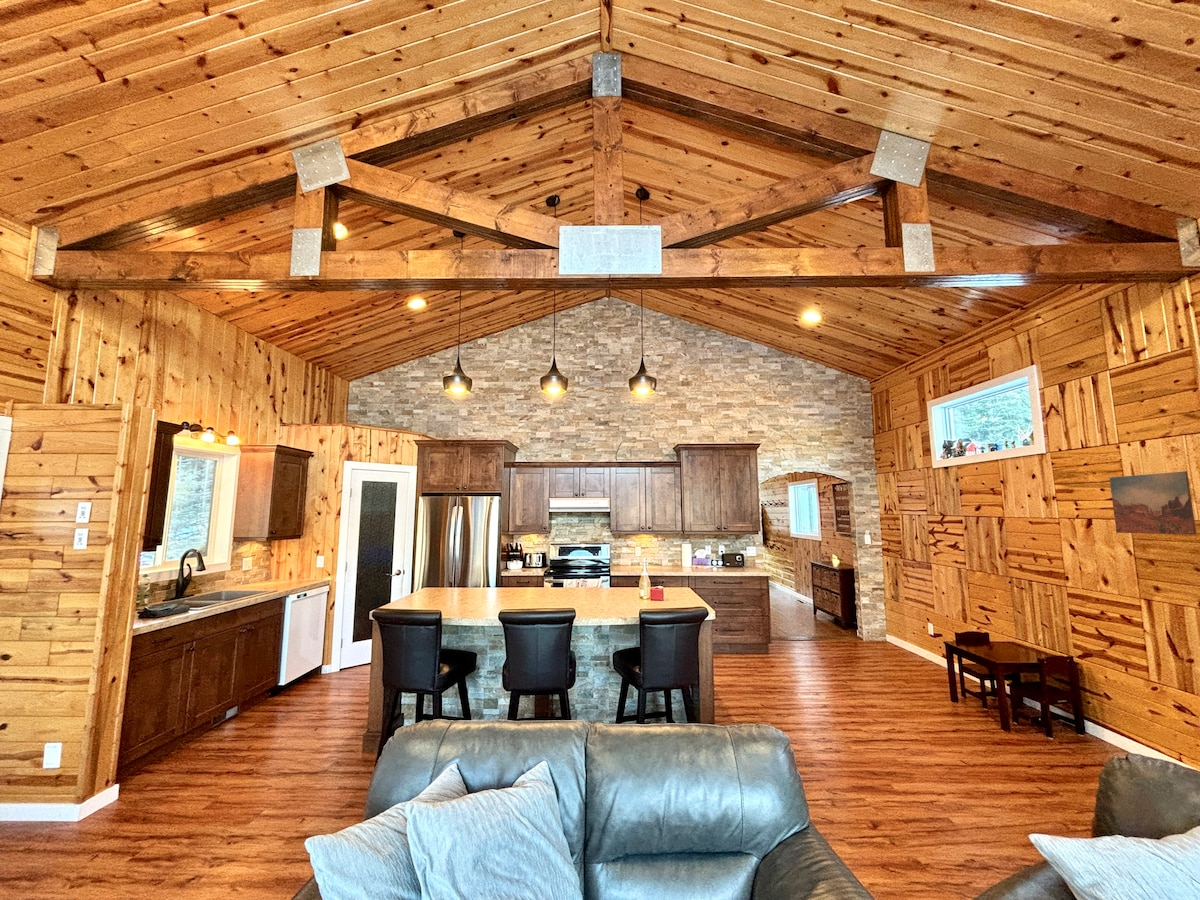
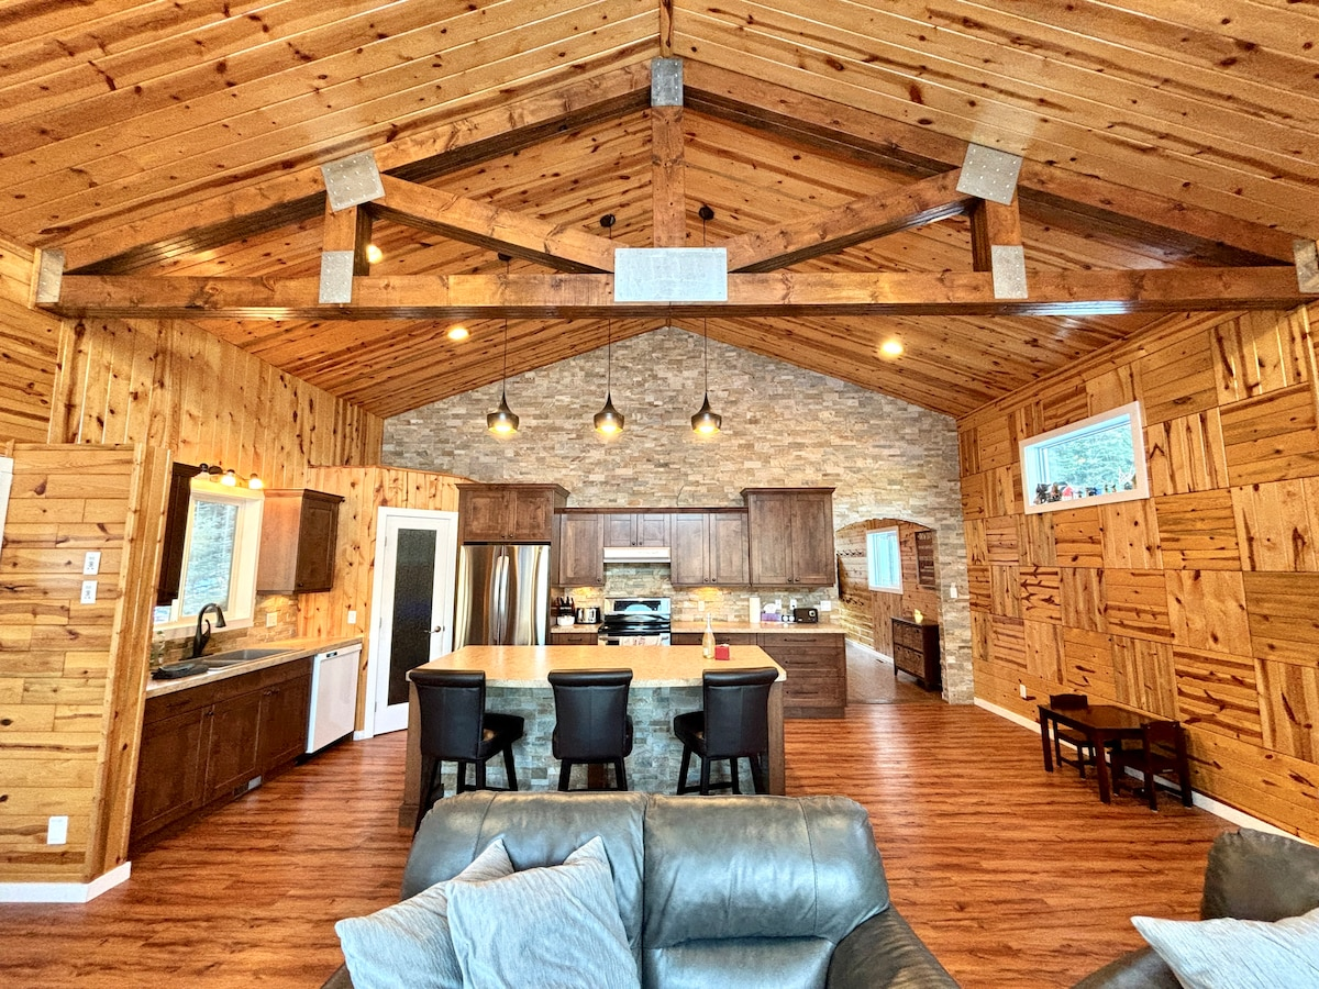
- wall art [1108,470,1198,536]
